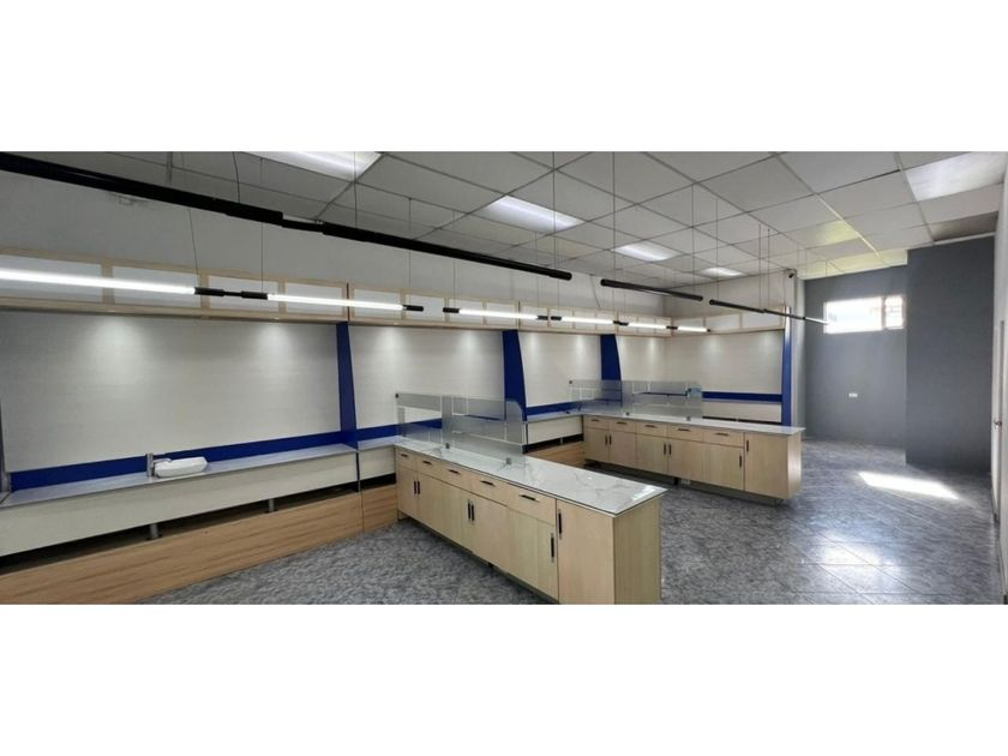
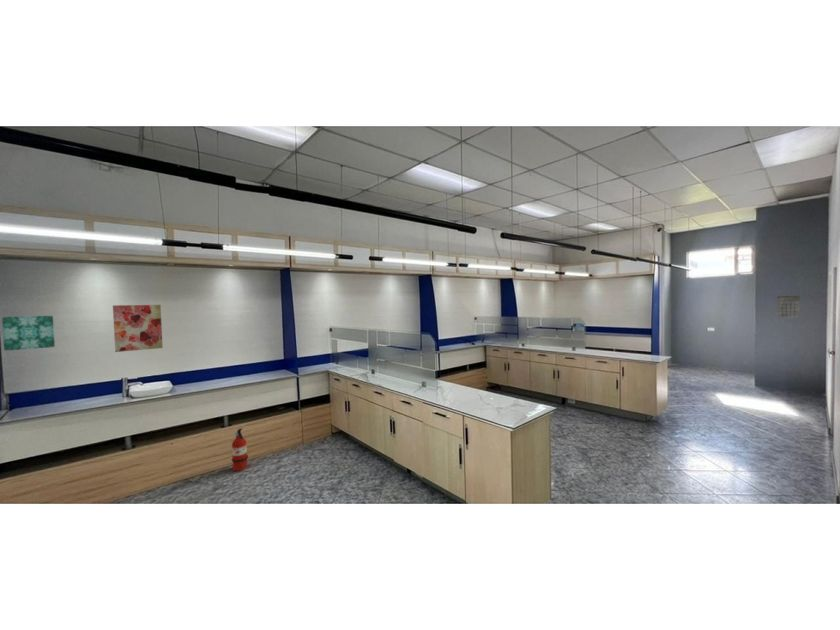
+ calendar [776,290,801,319]
+ fire extinguisher [231,427,249,472]
+ wall art [1,315,56,352]
+ wall art [112,304,164,353]
